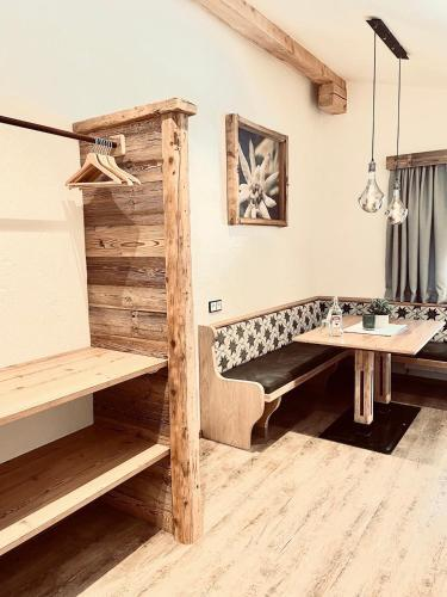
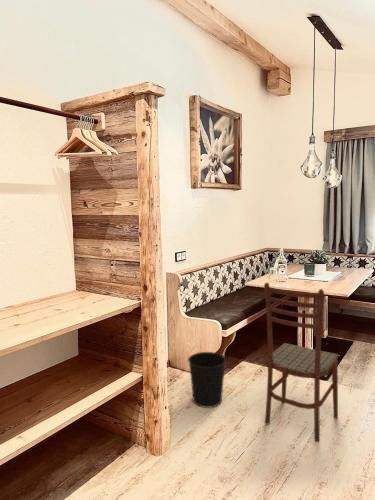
+ wastebasket [187,351,227,409]
+ dining chair [263,282,339,442]
